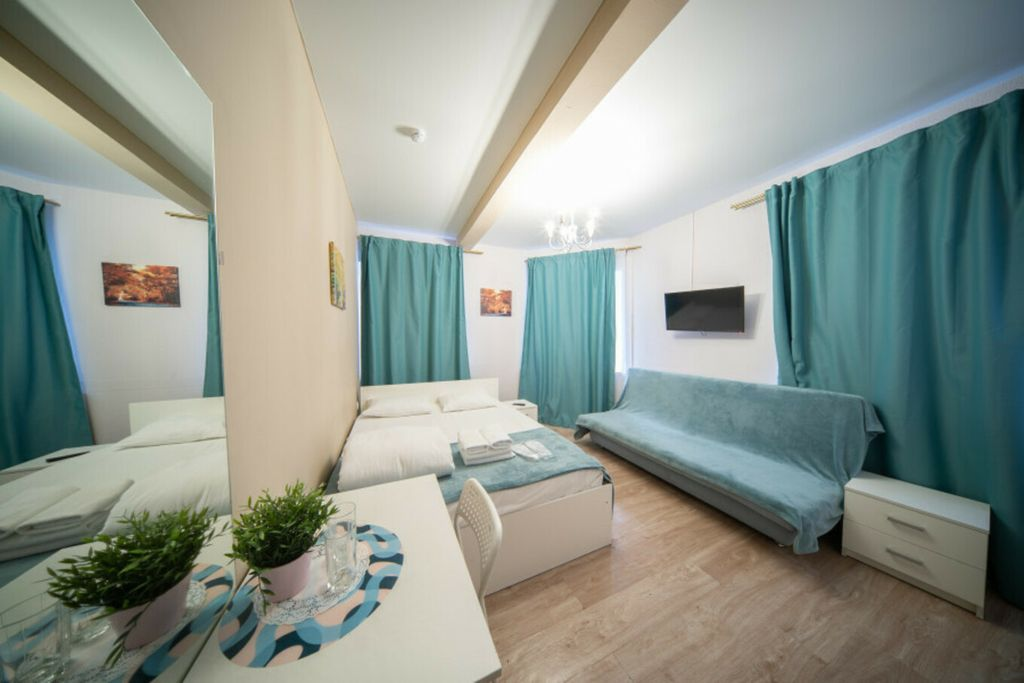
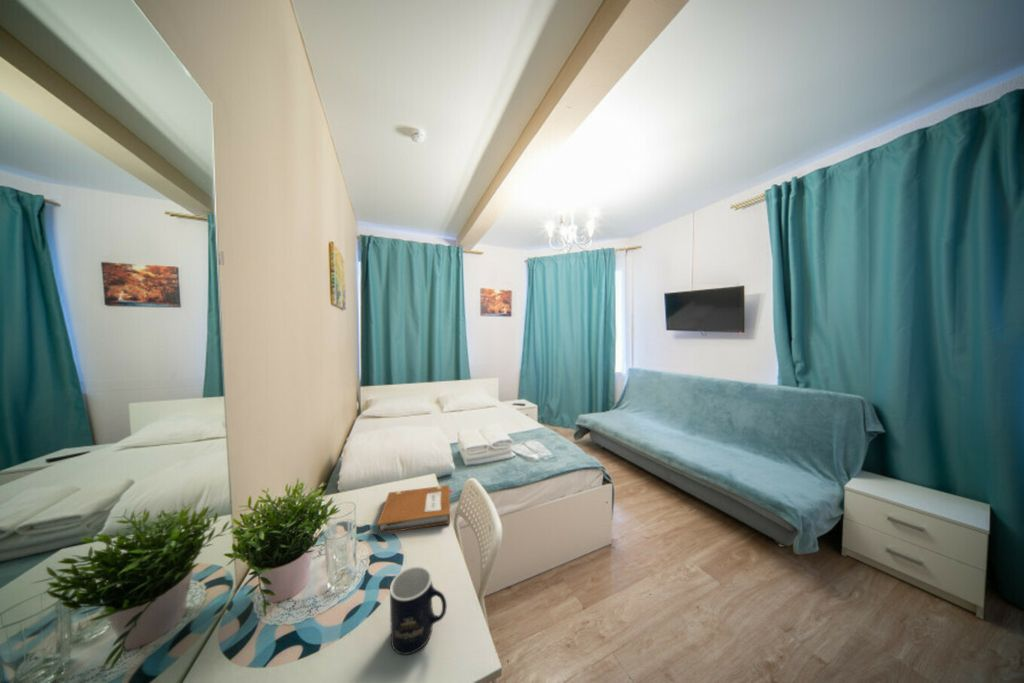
+ mug [389,565,448,656]
+ notebook [376,484,454,535]
